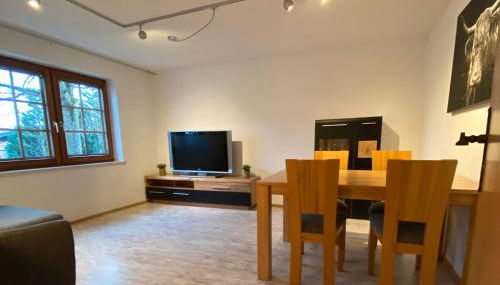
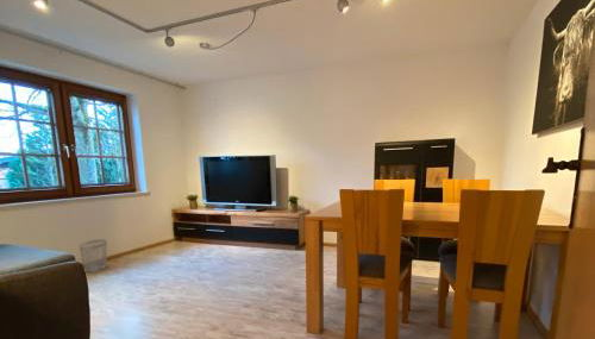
+ wastebasket [79,238,108,274]
